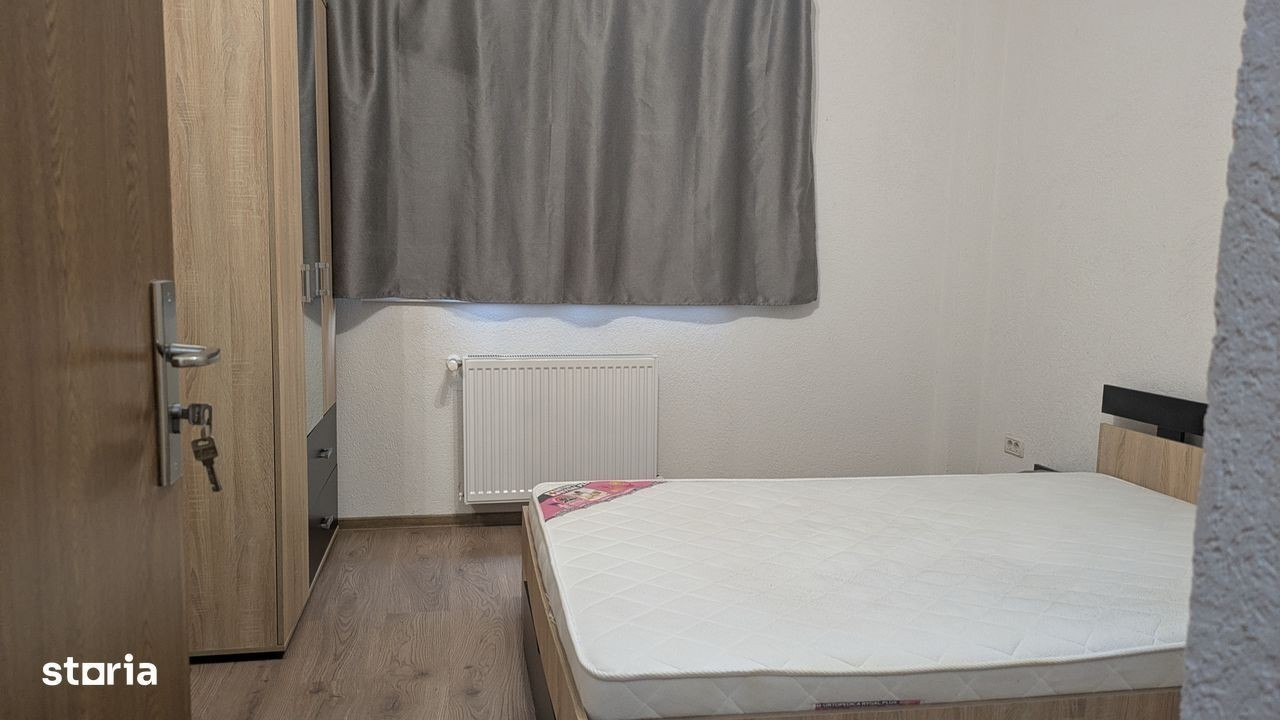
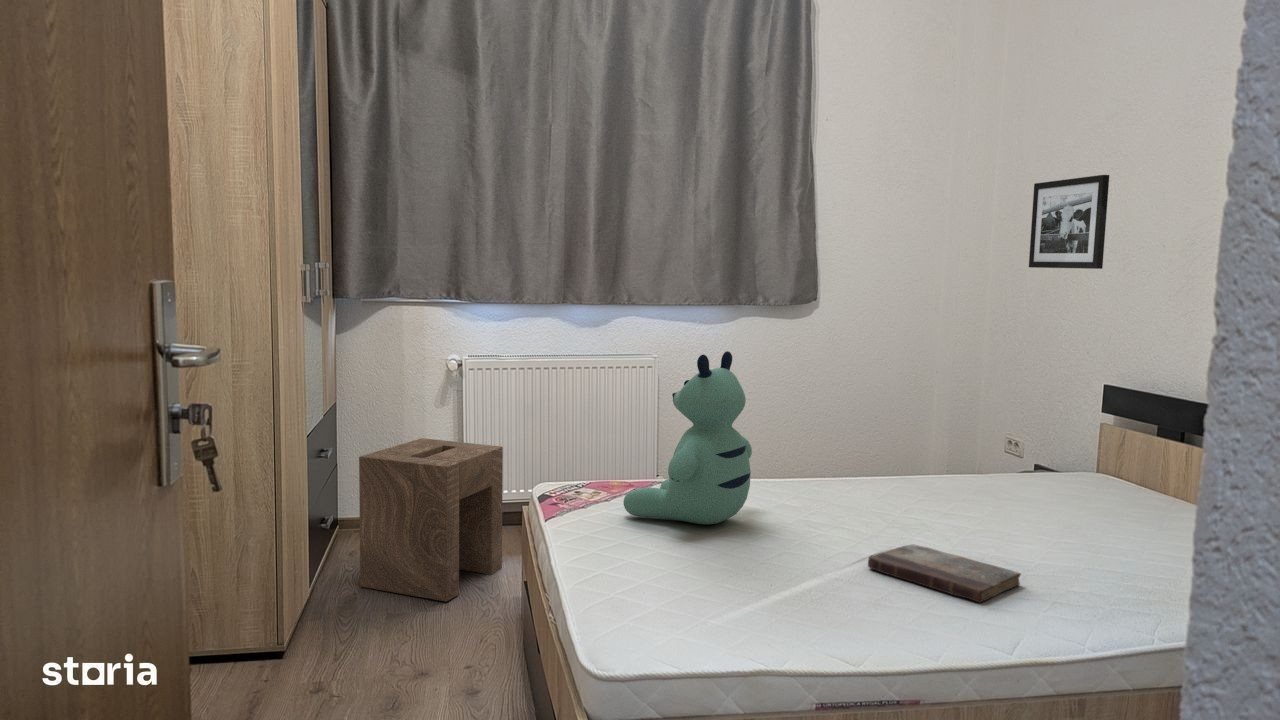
+ stool [358,437,504,602]
+ book [867,543,1022,604]
+ picture frame [1028,174,1110,270]
+ bear [623,350,753,525]
